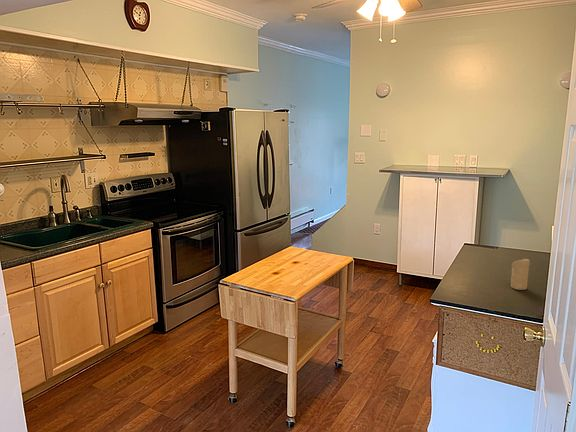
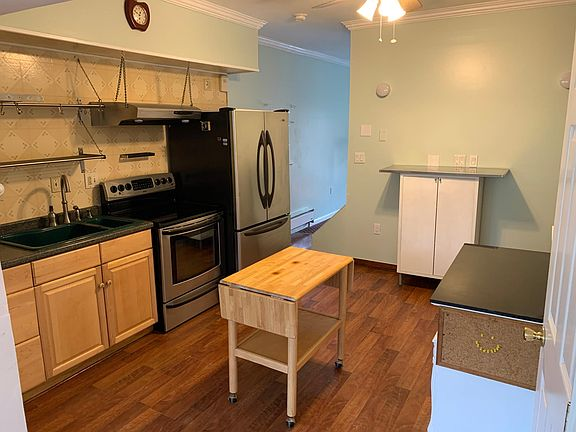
- candle [510,258,531,291]
